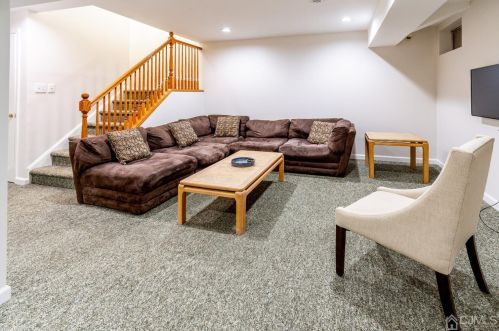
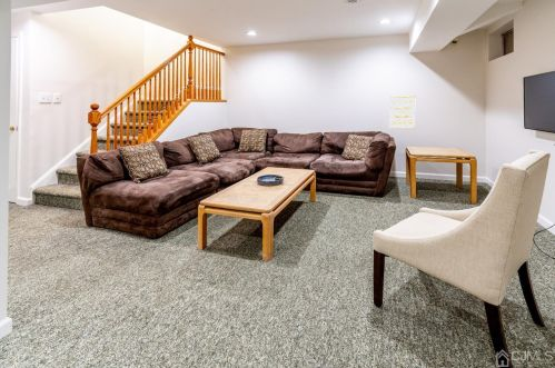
+ wall art [388,95,417,130]
